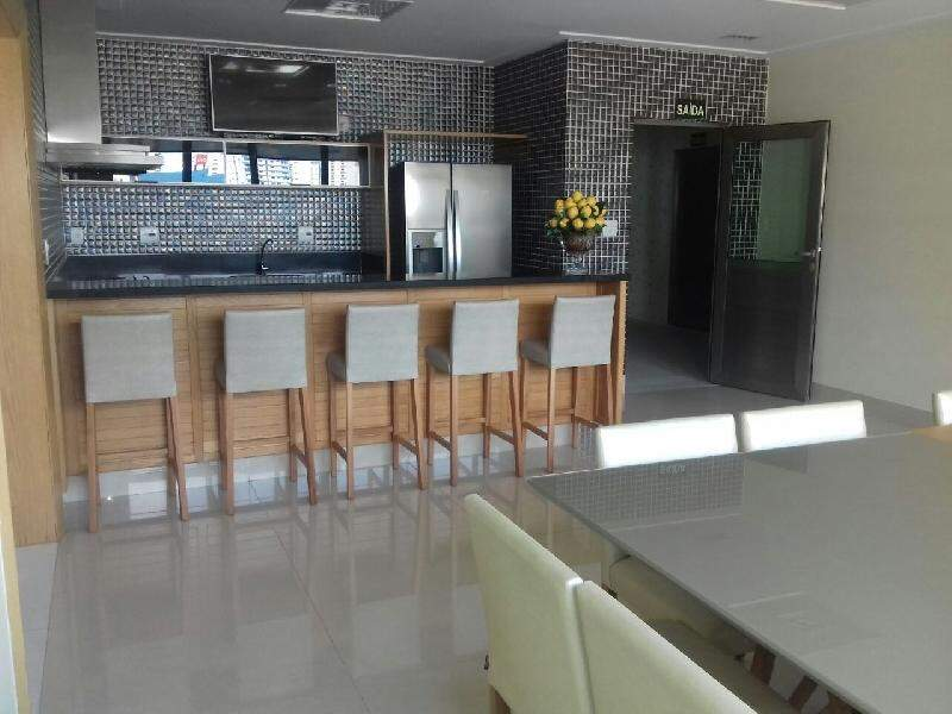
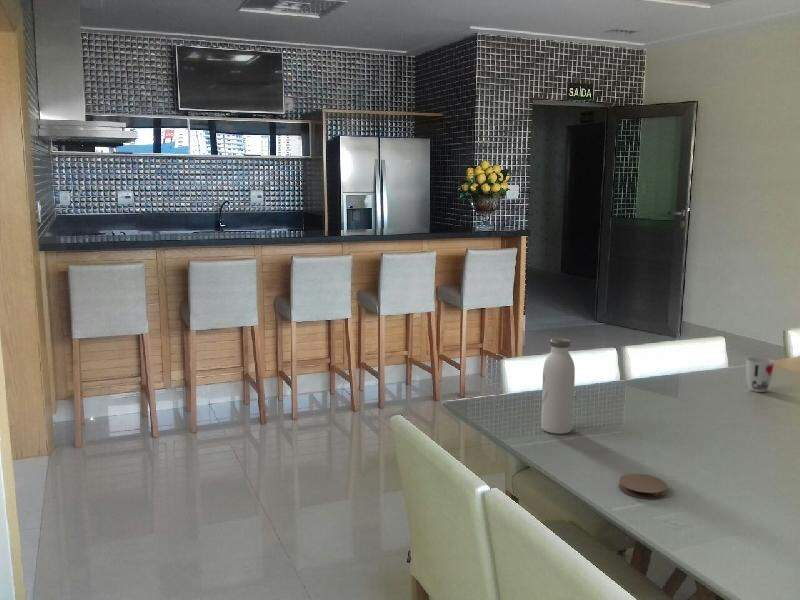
+ coaster [618,473,668,500]
+ cup [745,356,775,393]
+ water bottle [540,337,576,435]
